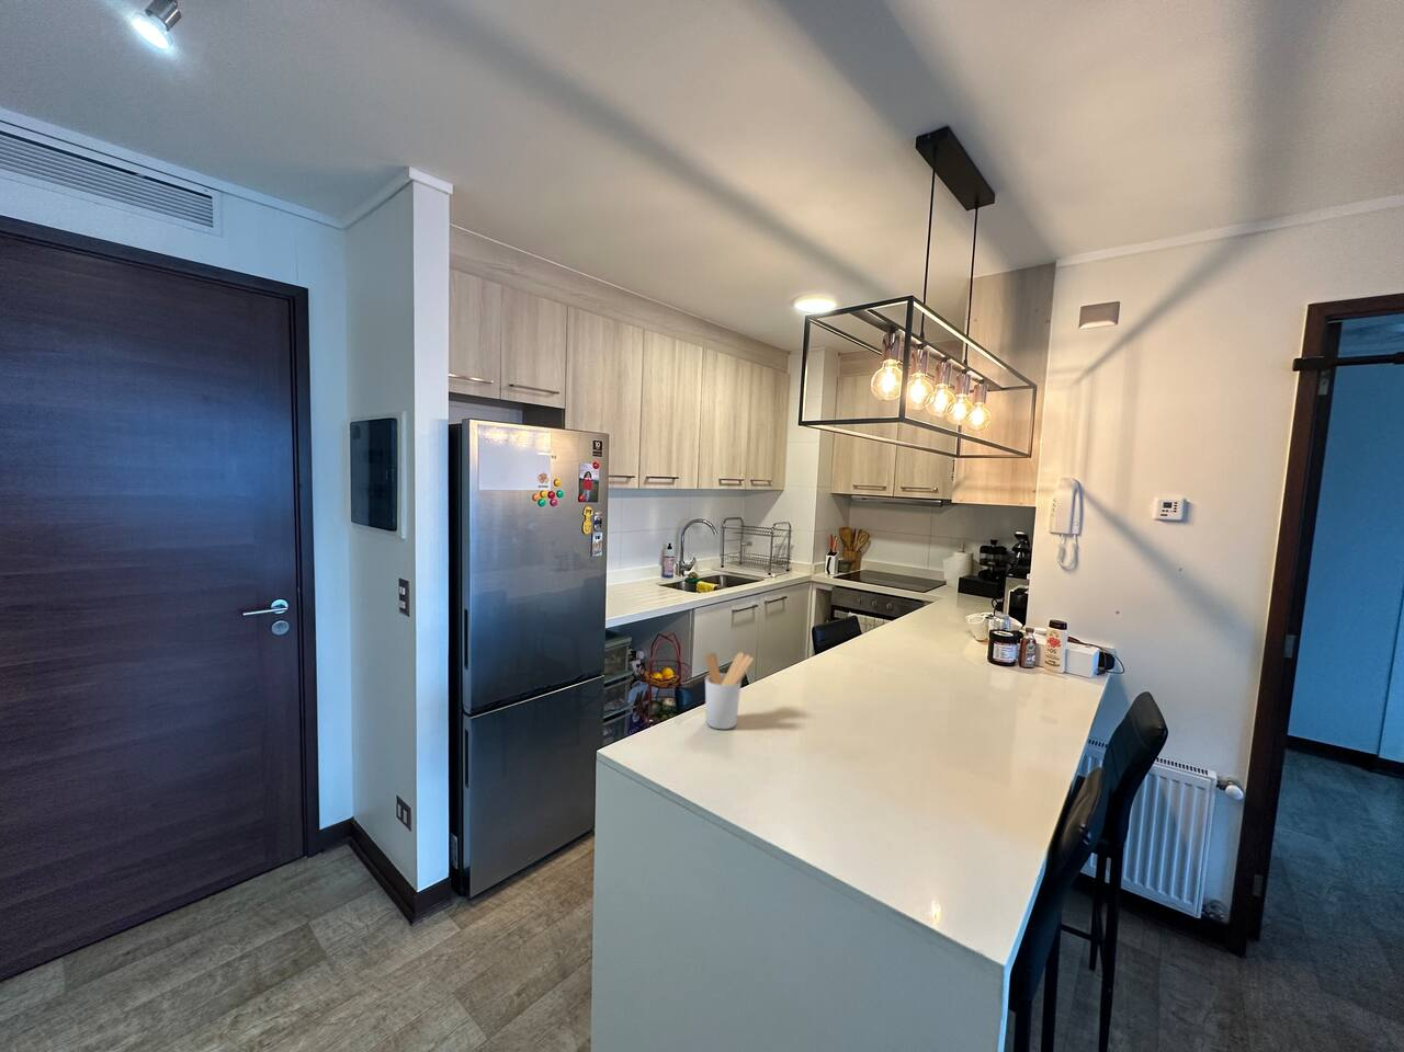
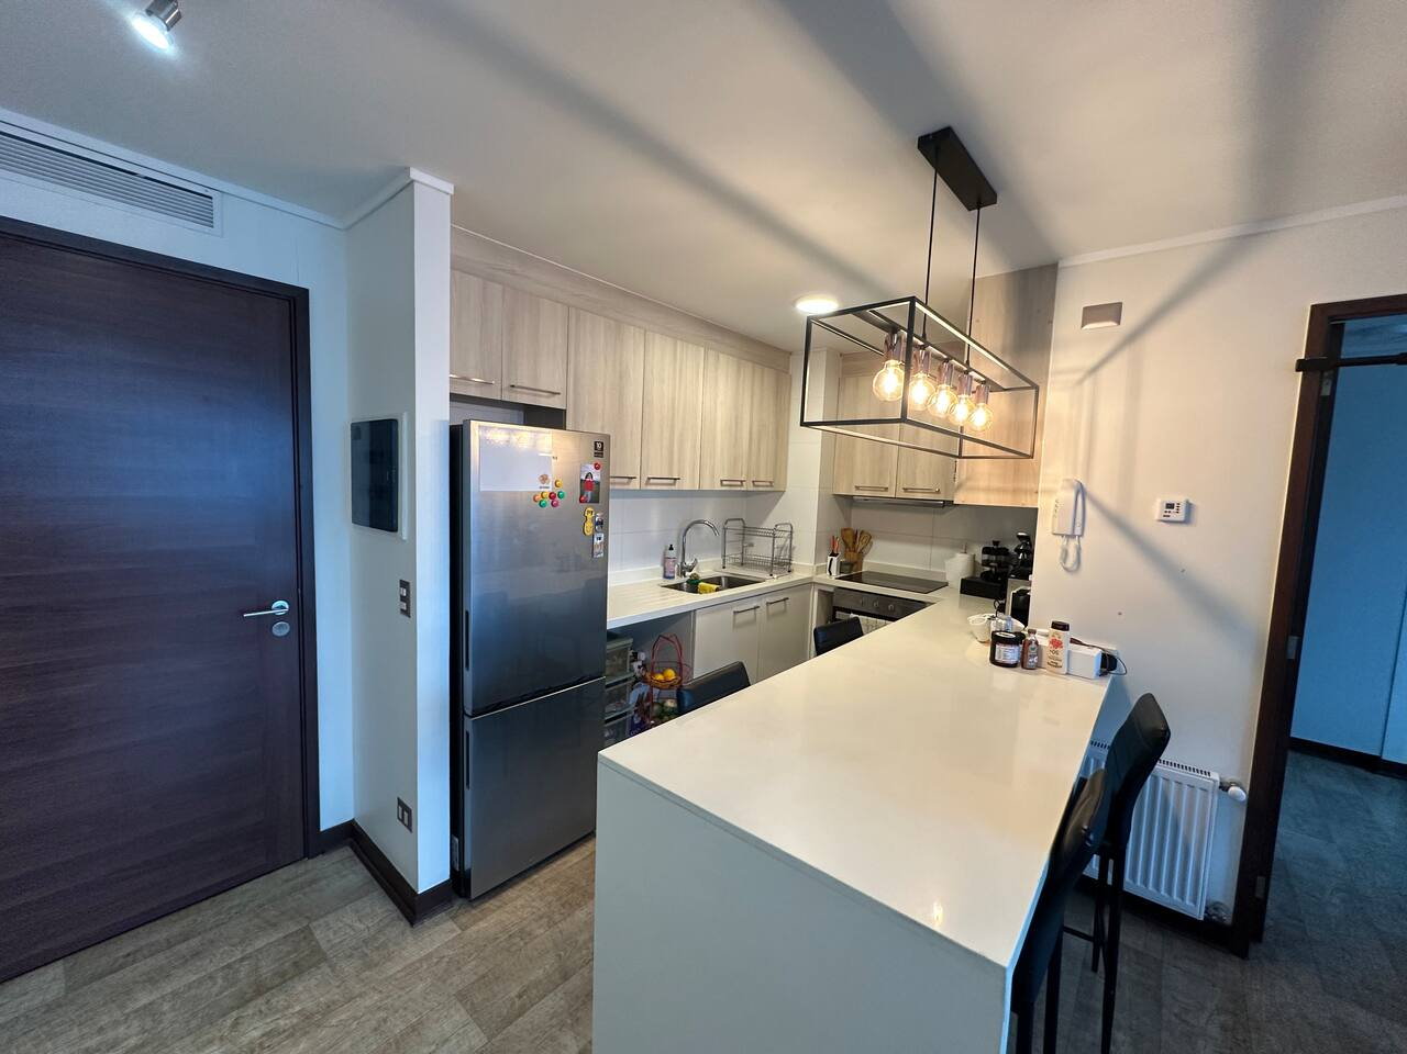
- utensil holder [704,651,755,729]
